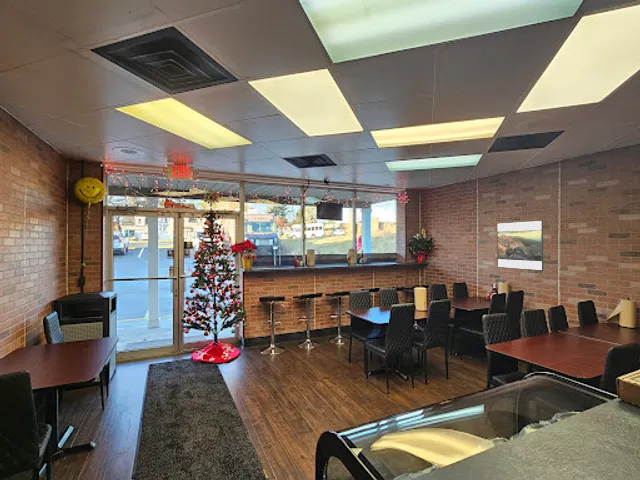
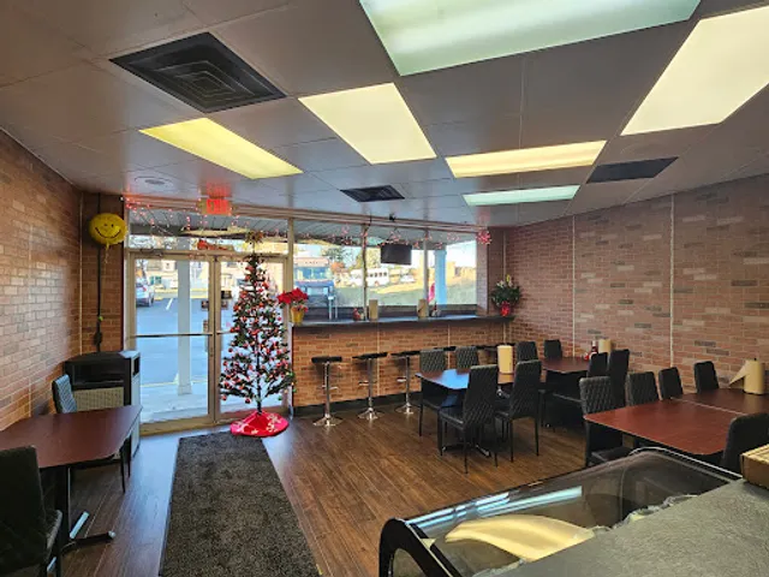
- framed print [496,219,544,272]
